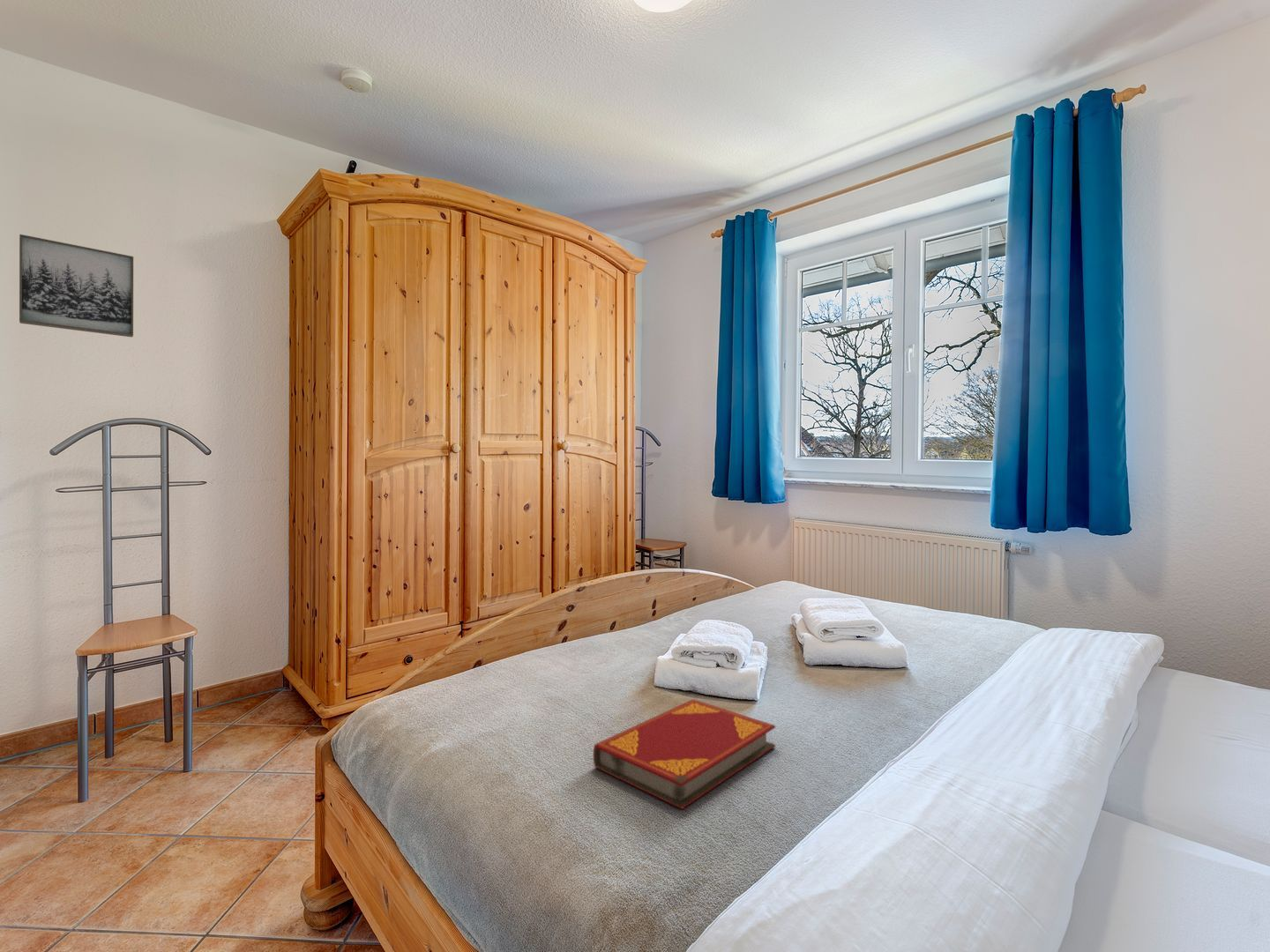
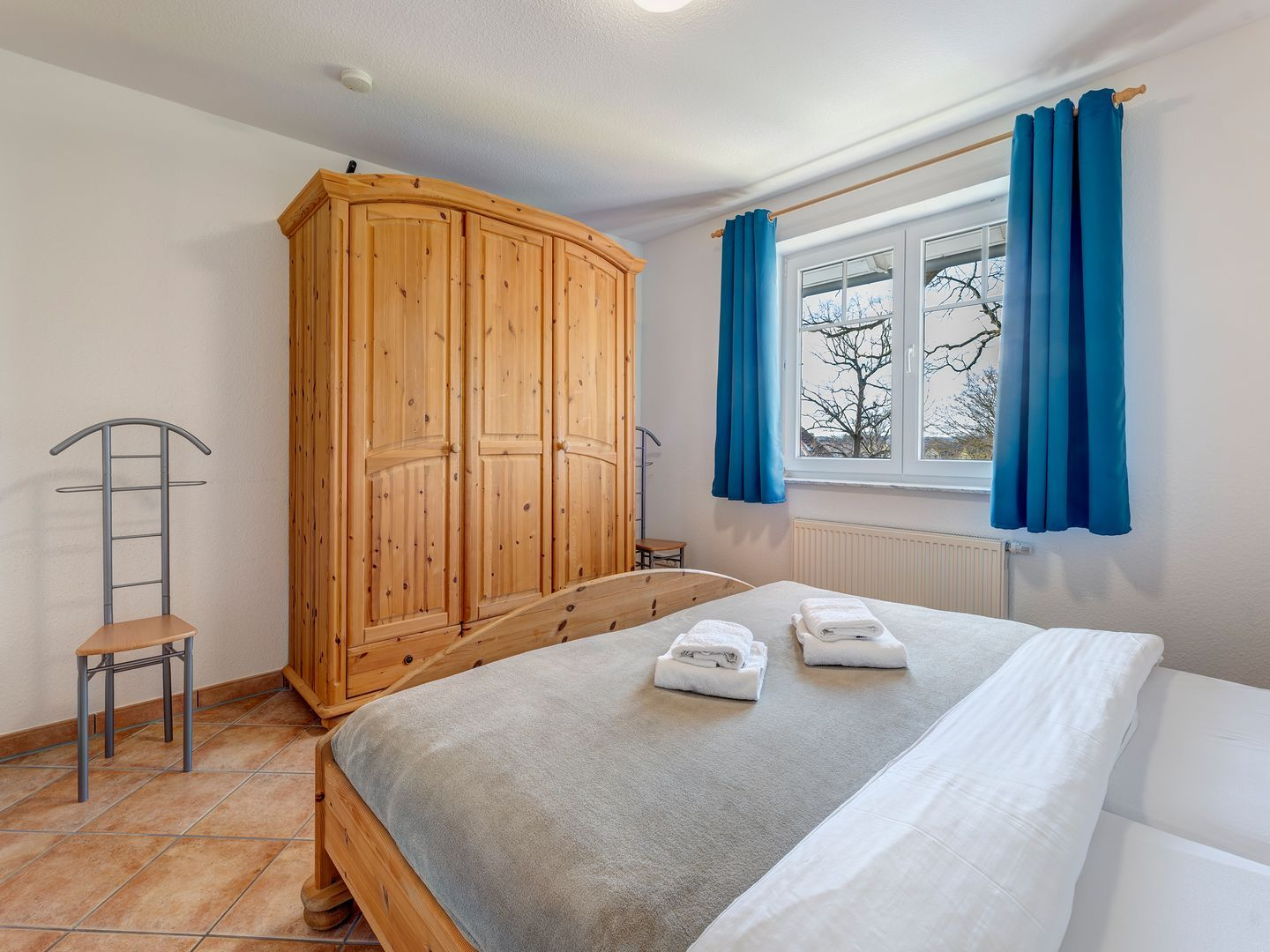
- wall art [19,234,134,338]
- hardback book [592,698,776,810]
